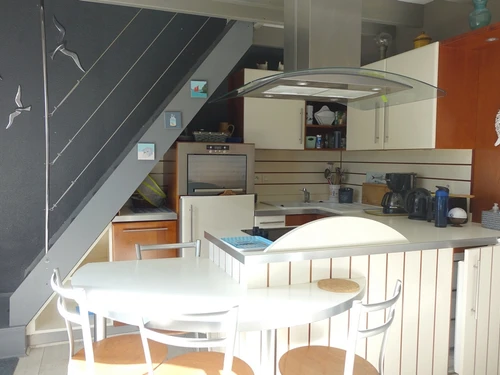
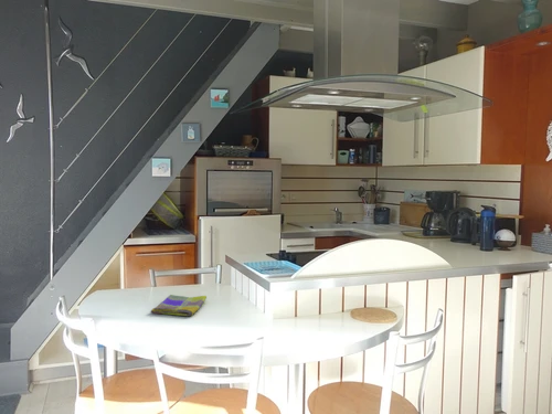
+ dish towel [150,294,208,317]
